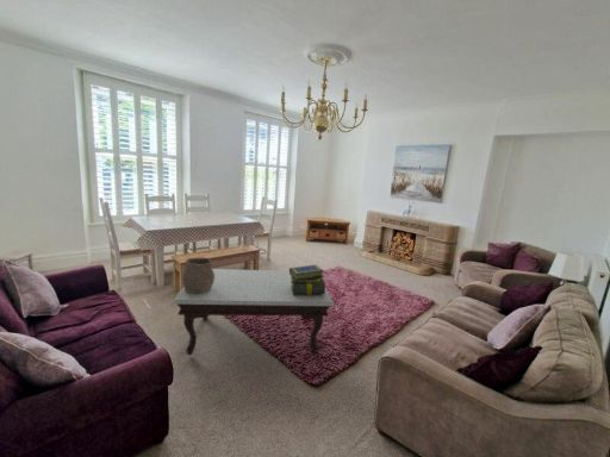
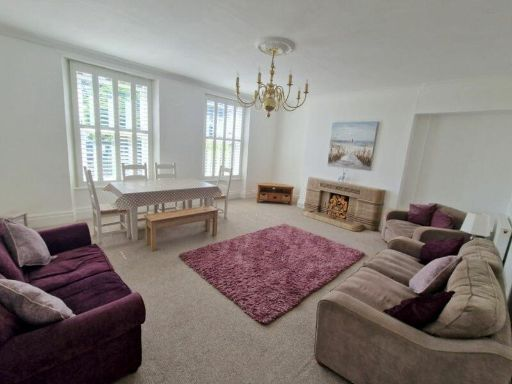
- ceramic pot [181,257,214,294]
- coffee table [170,268,336,356]
- stack of books [288,263,326,295]
